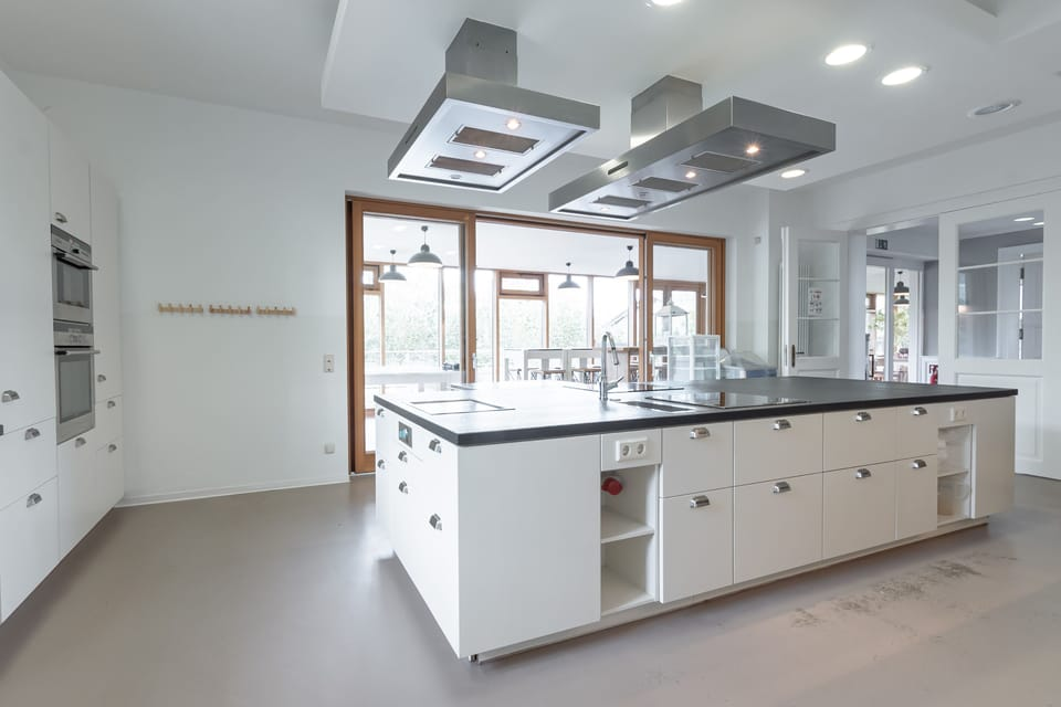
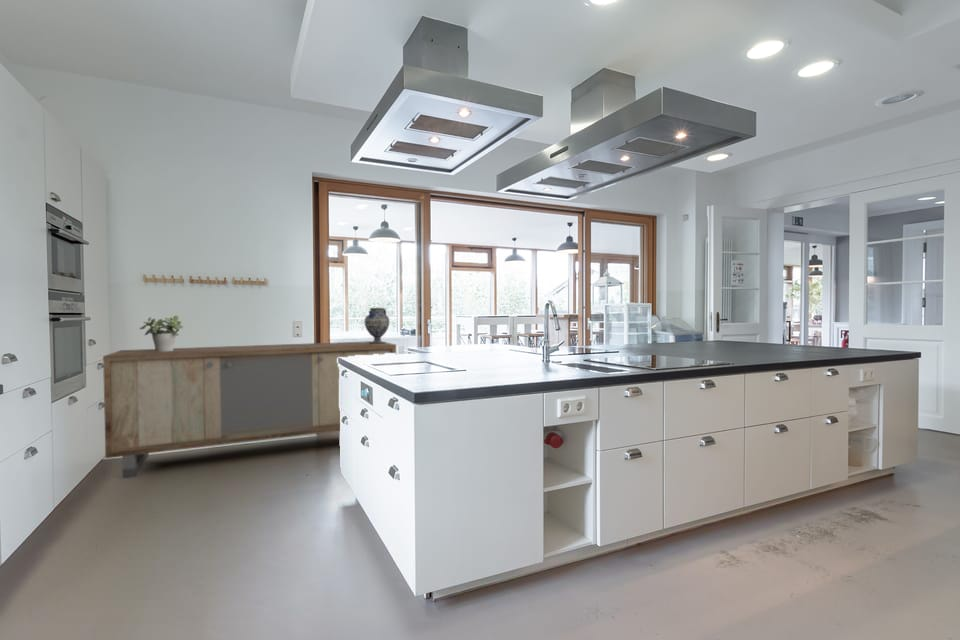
+ sideboard [102,340,397,480]
+ ceramic jug [364,307,390,344]
+ potted plant [138,315,184,352]
